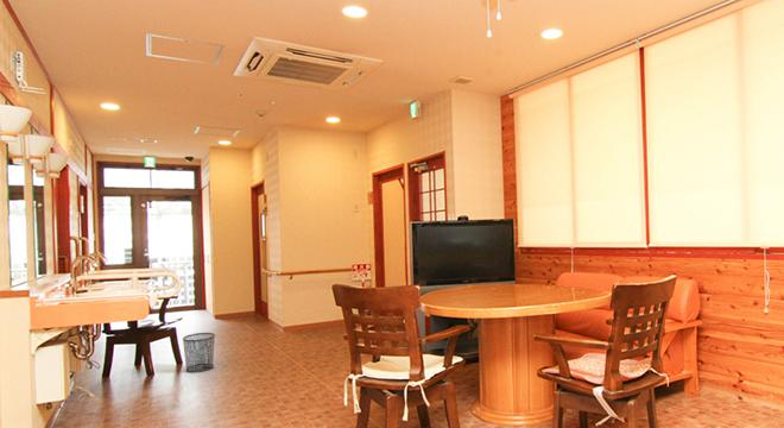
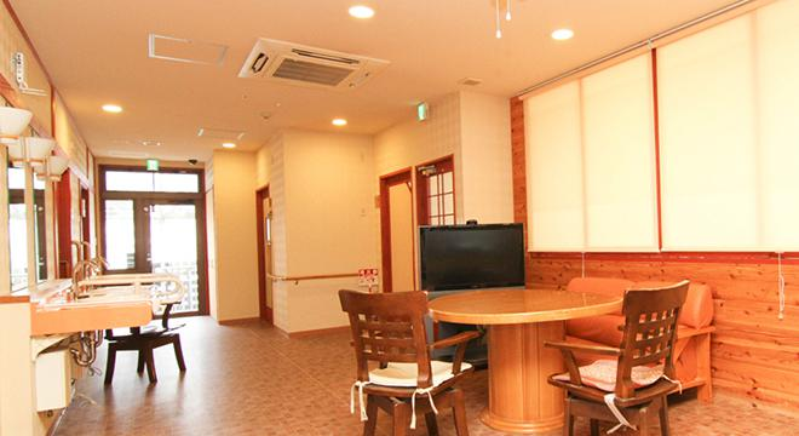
- waste bin [182,332,216,374]
